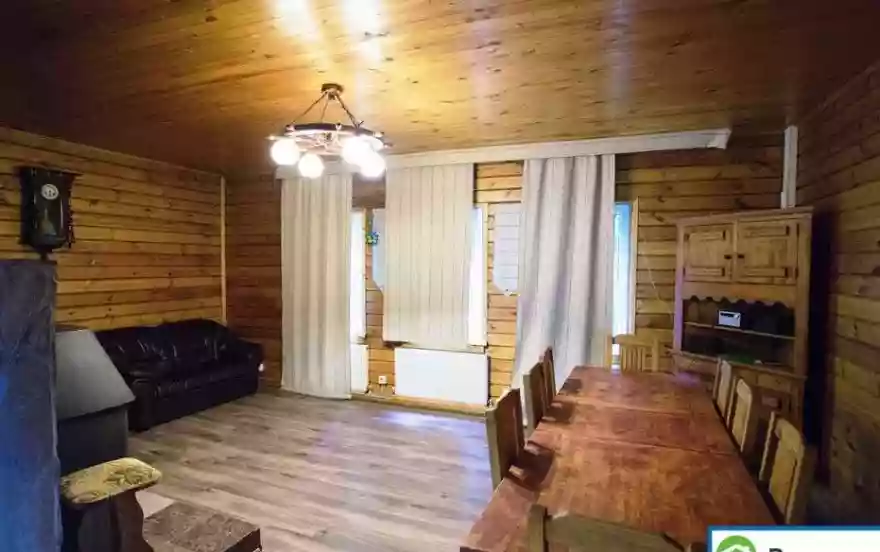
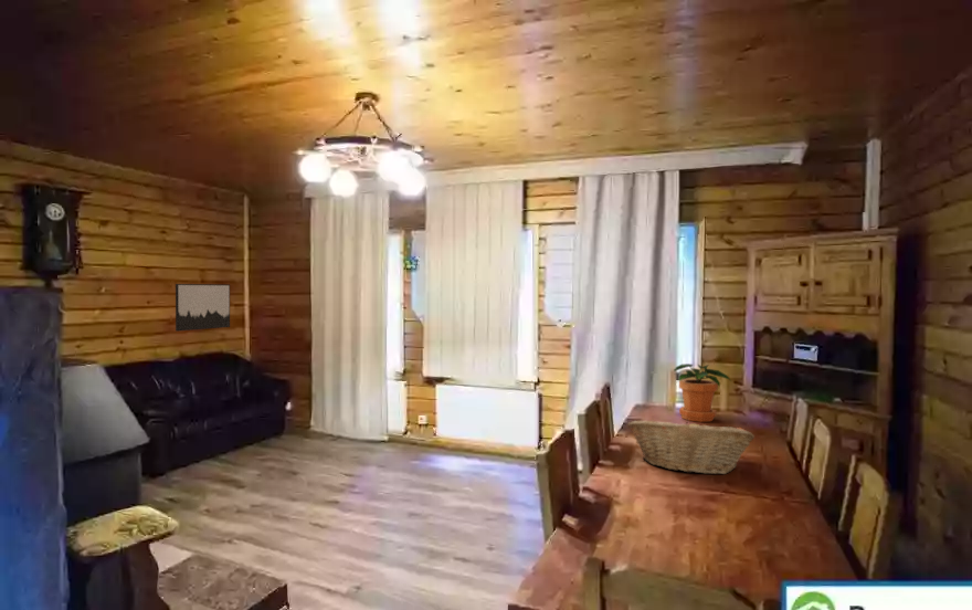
+ potted plant [673,362,732,423]
+ fruit basket [626,419,756,475]
+ wall art [175,283,231,333]
